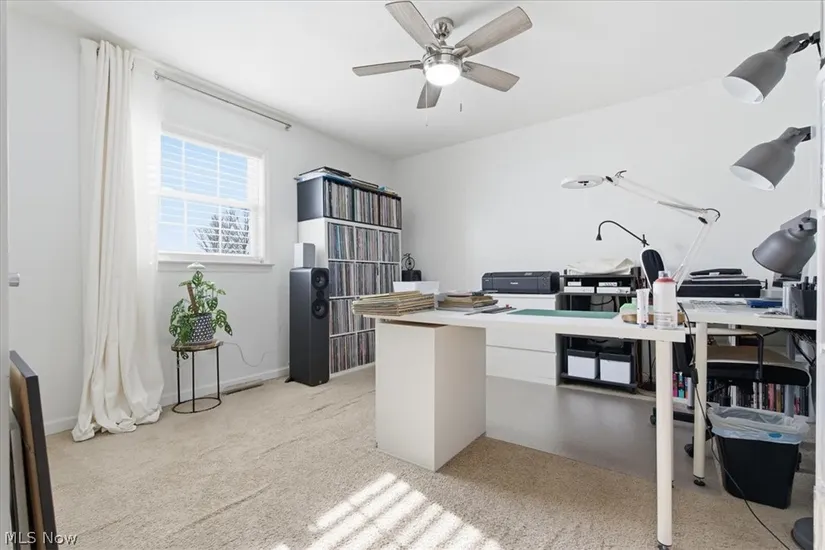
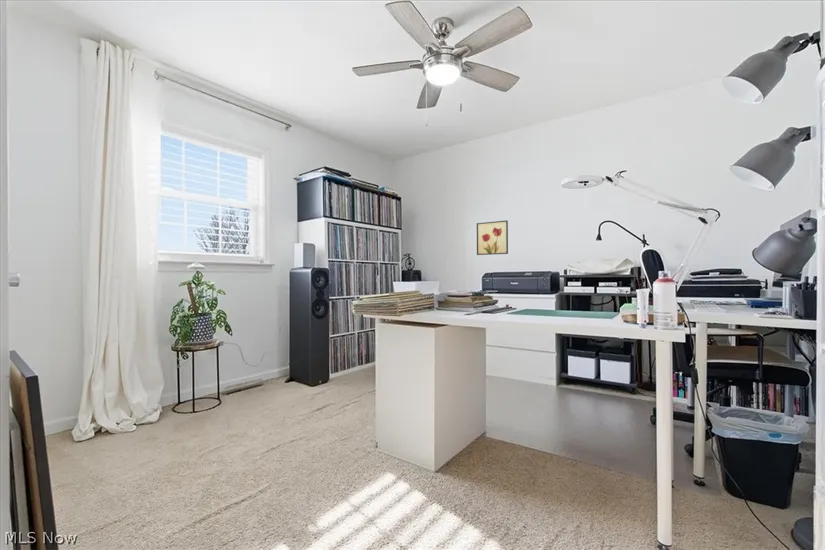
+ wall art [476,219,509,256]
